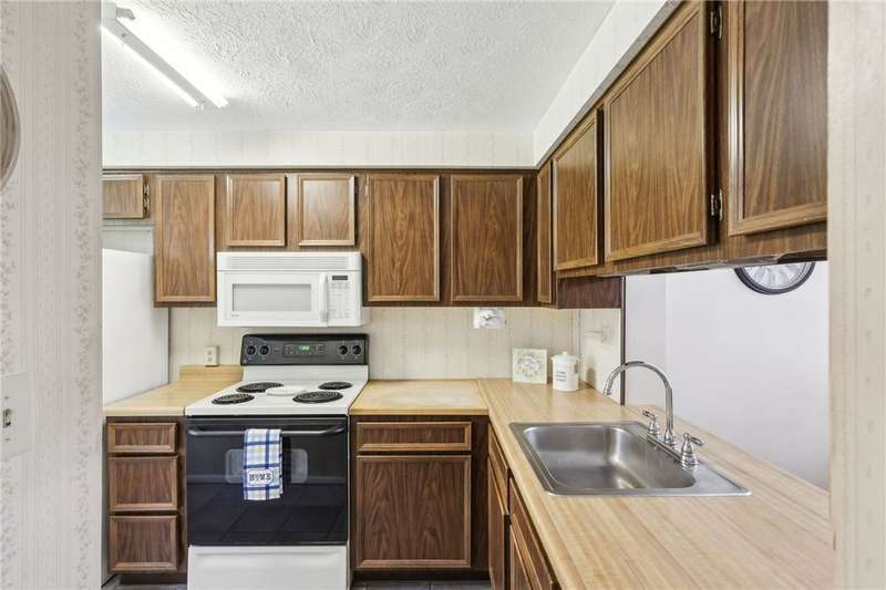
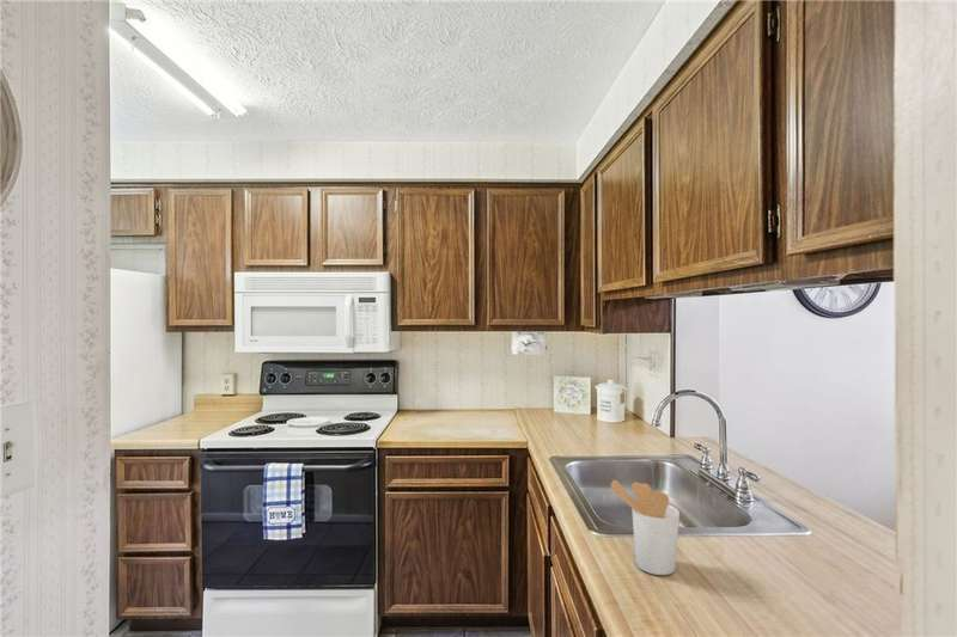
+ utensil holder [610,479,681,576]
